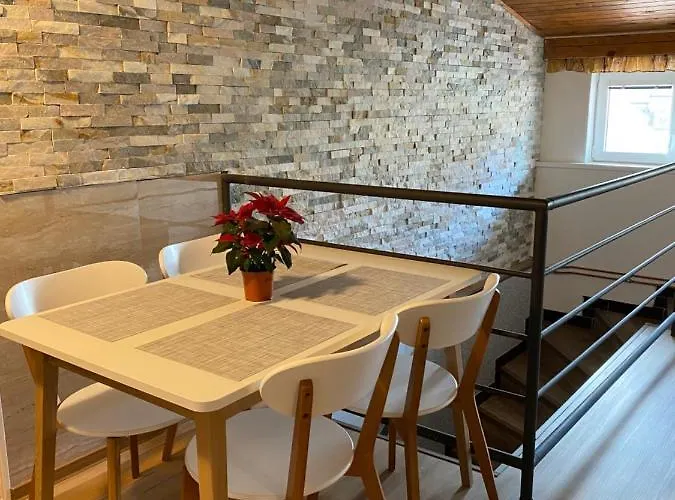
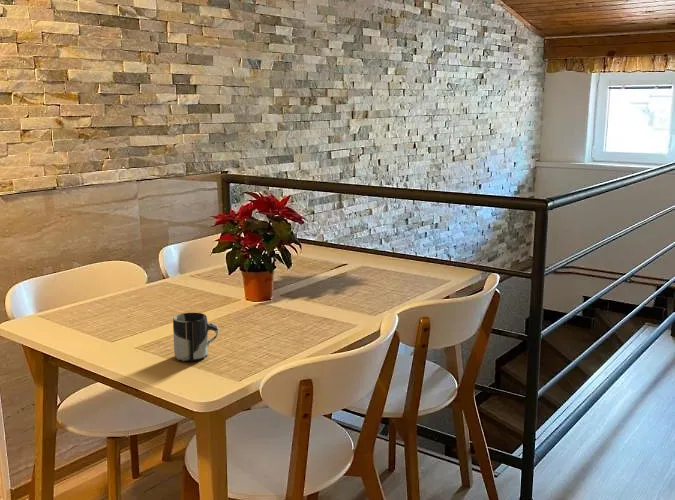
+ cup [172,312,220,362]
